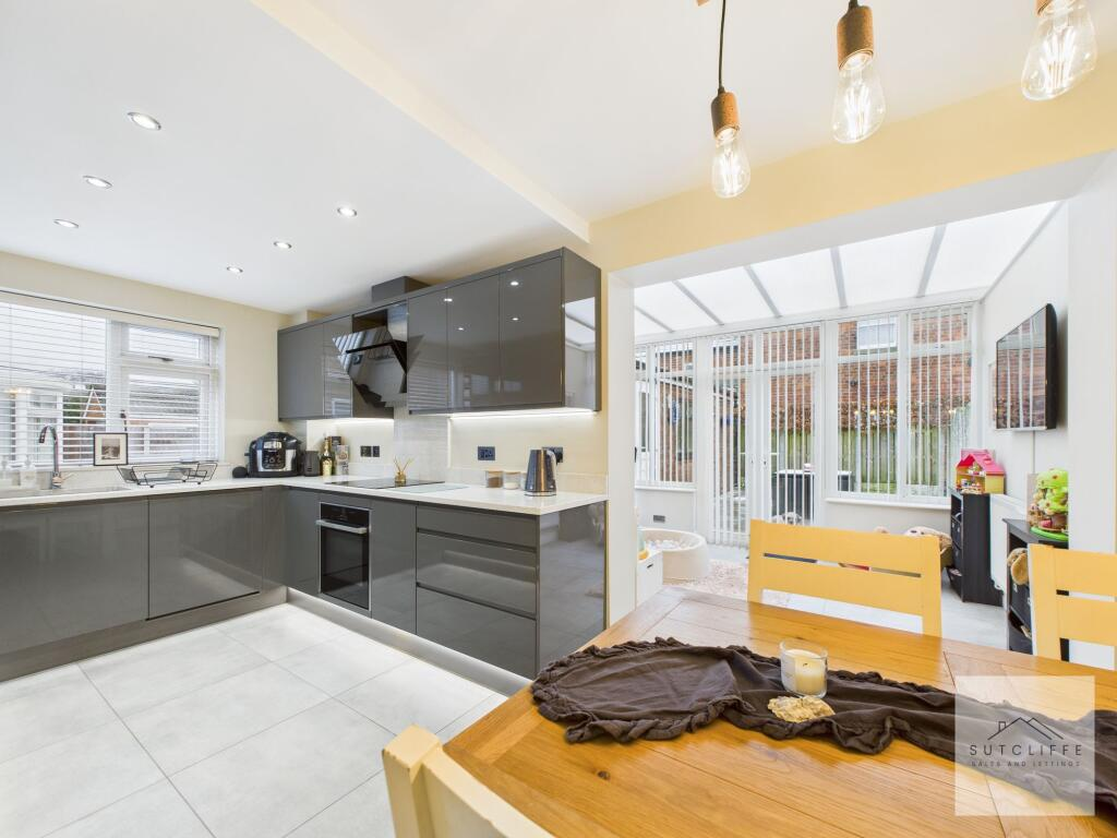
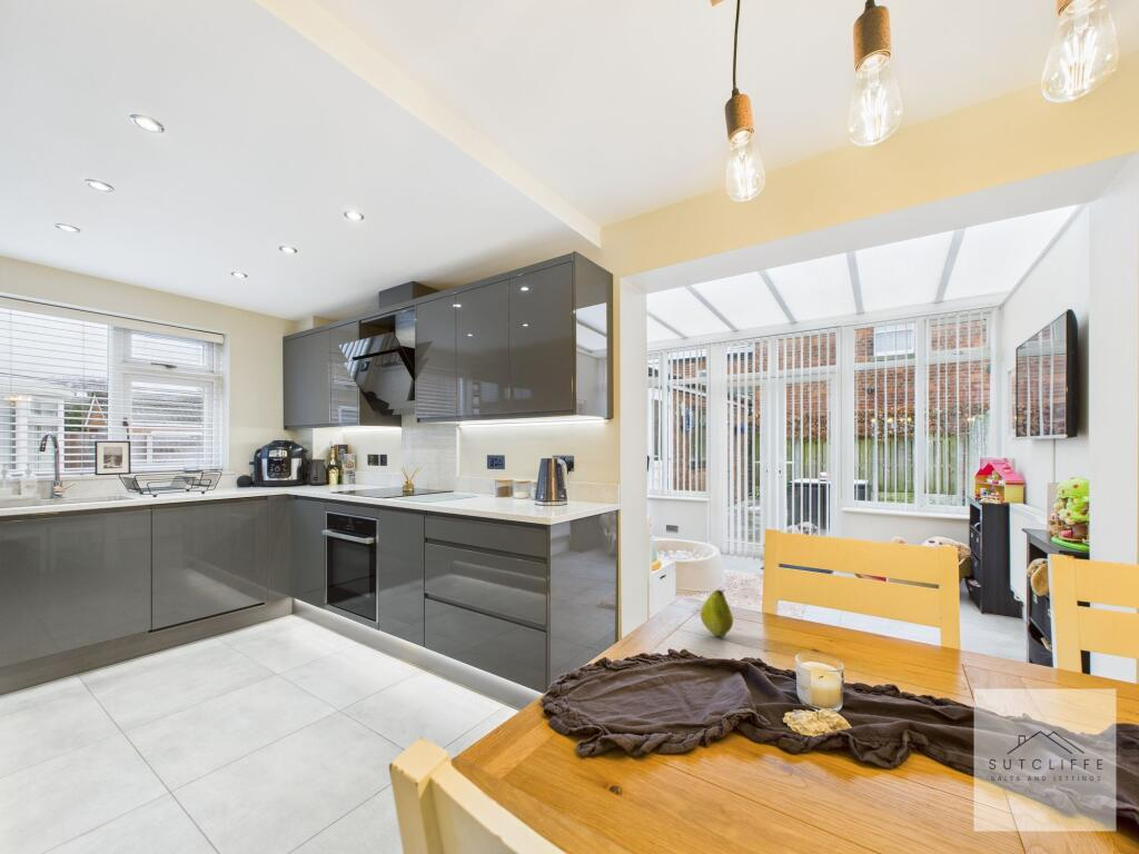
+ fruit [700,588,734,637]
